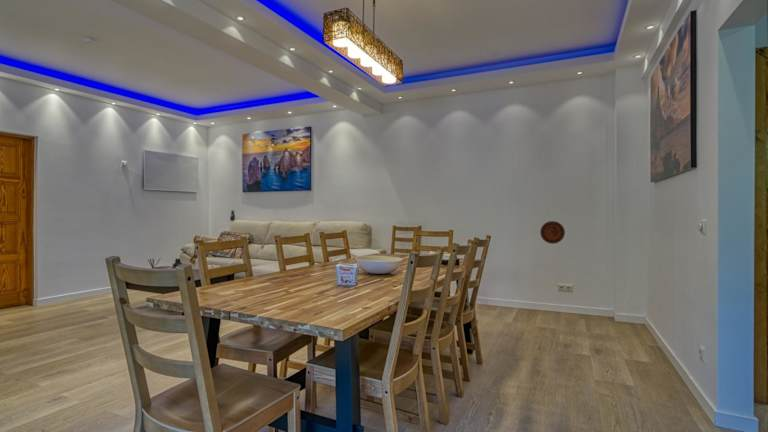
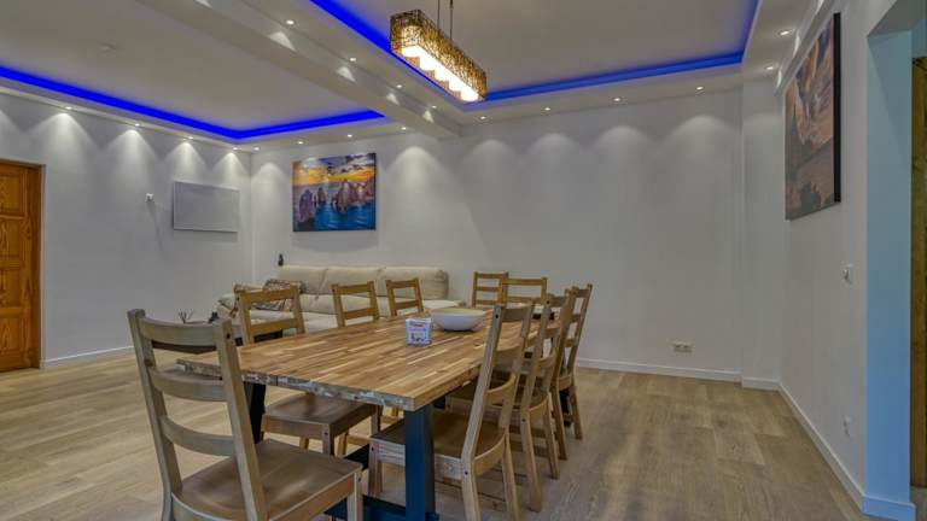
- decorative plate [539,220,566,245]
